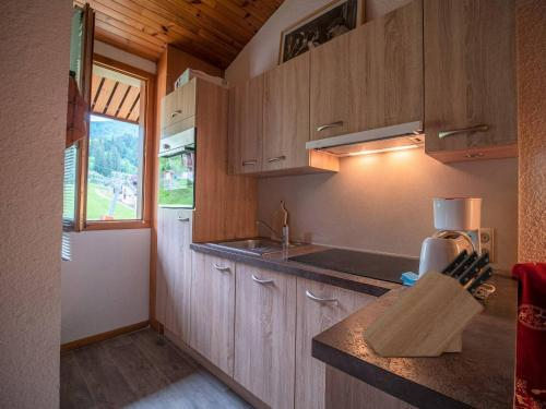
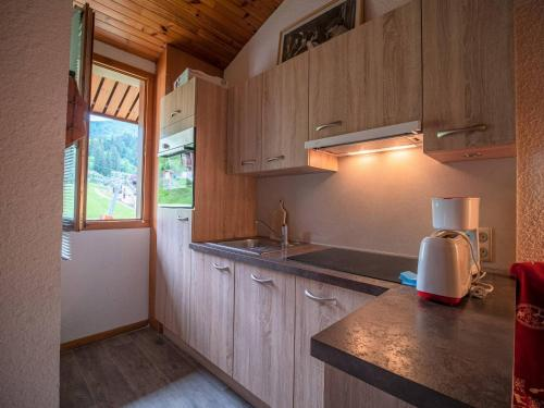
- knife block [360,248,494,358]
